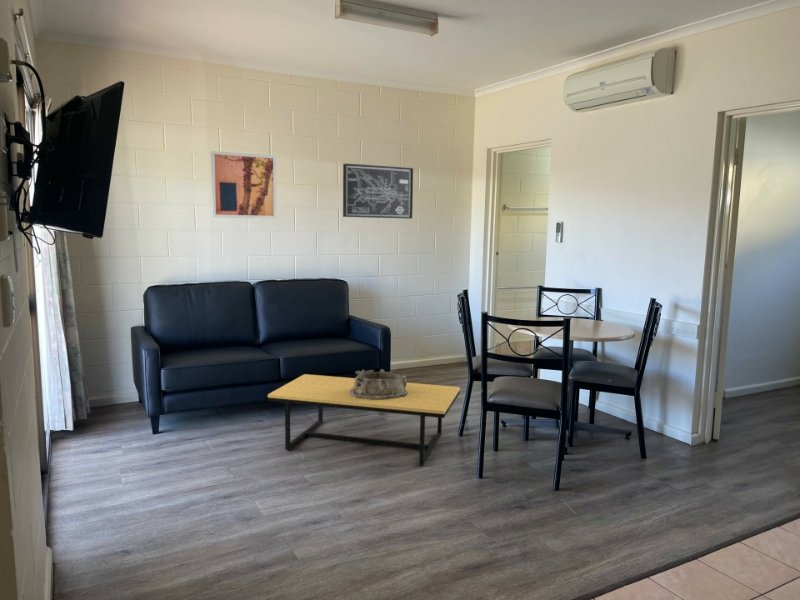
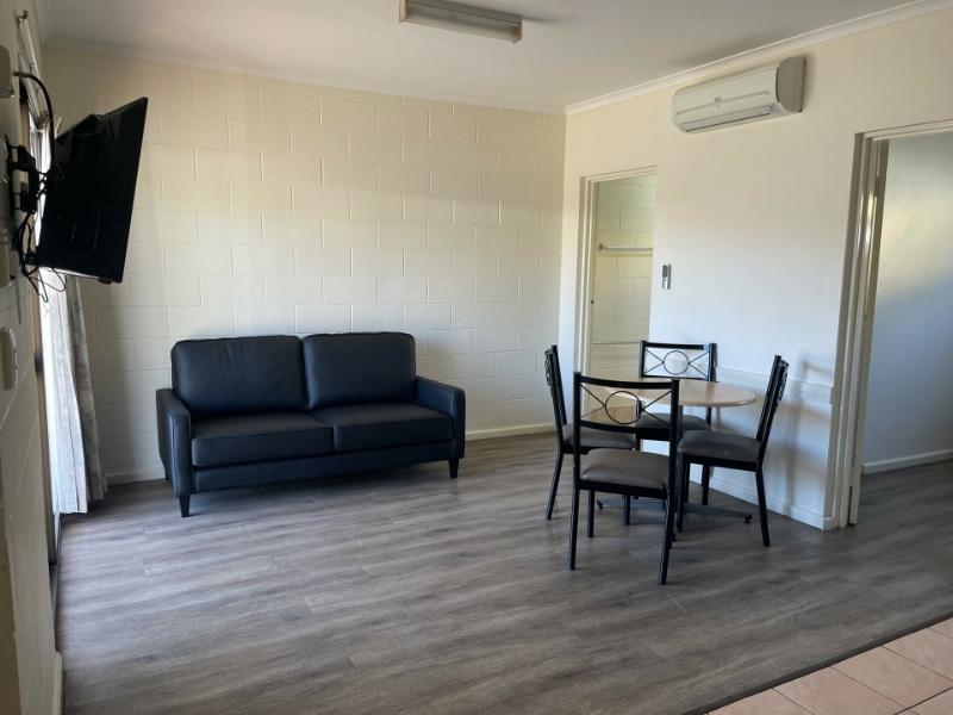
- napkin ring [350,369,408,399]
- coffee table [267,373,461,467]
- wall art [210,150,277,220]
- wall art [342,163,414,220]
